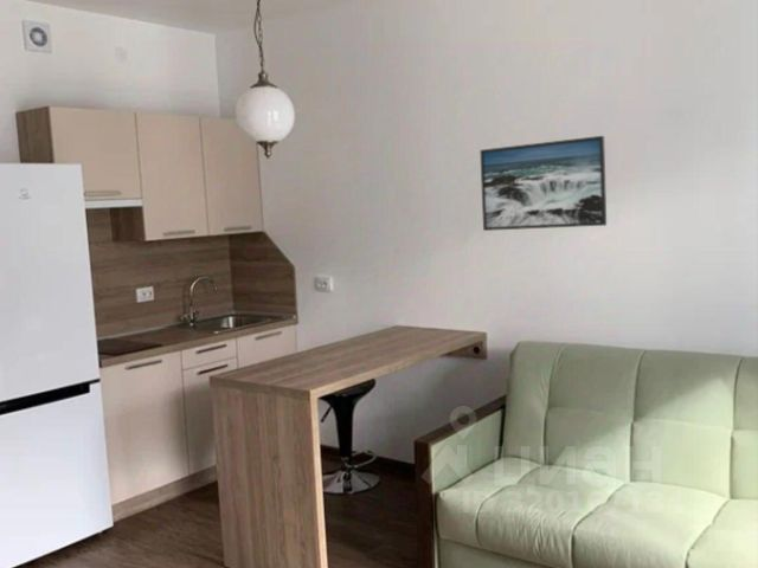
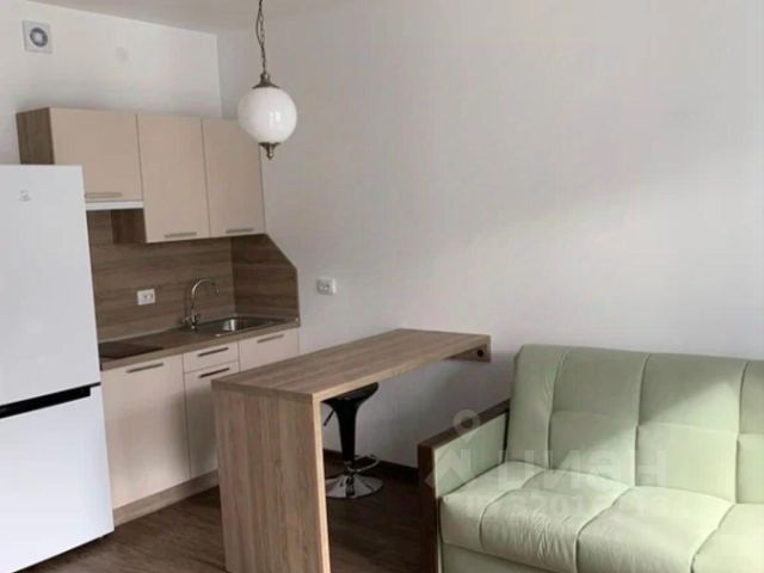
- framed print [478,135,608,232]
